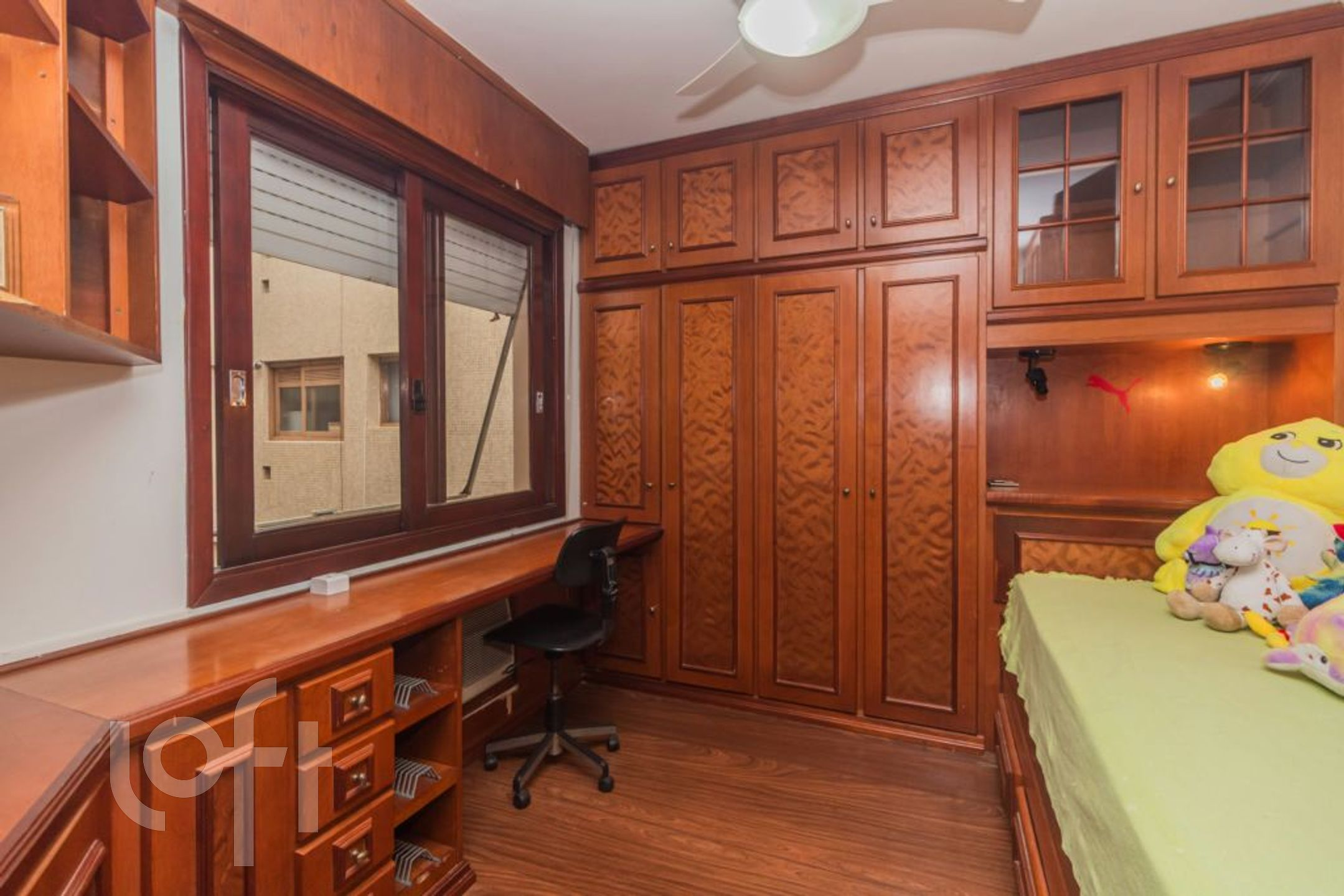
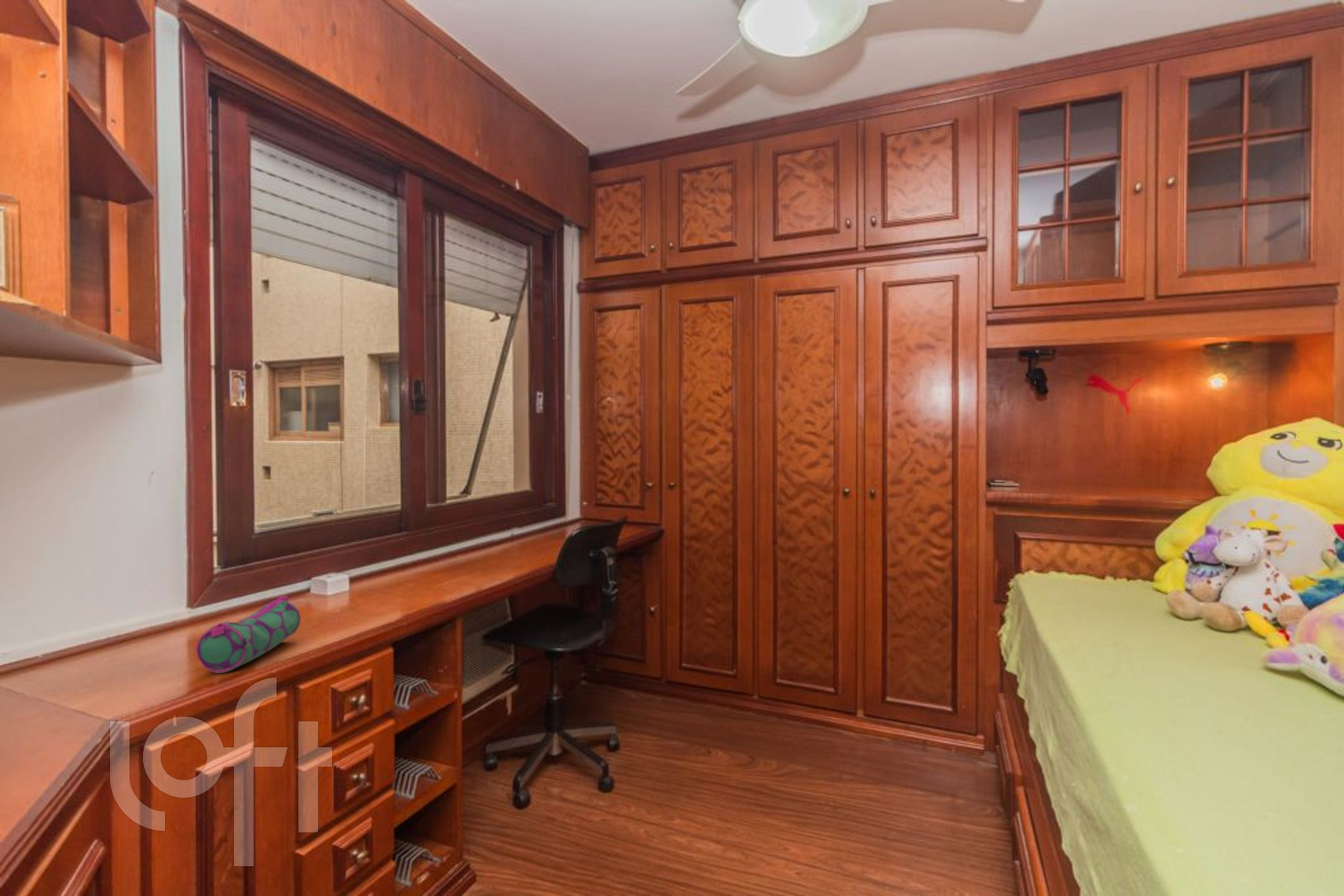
+ pencil case [195,595,301,674]
